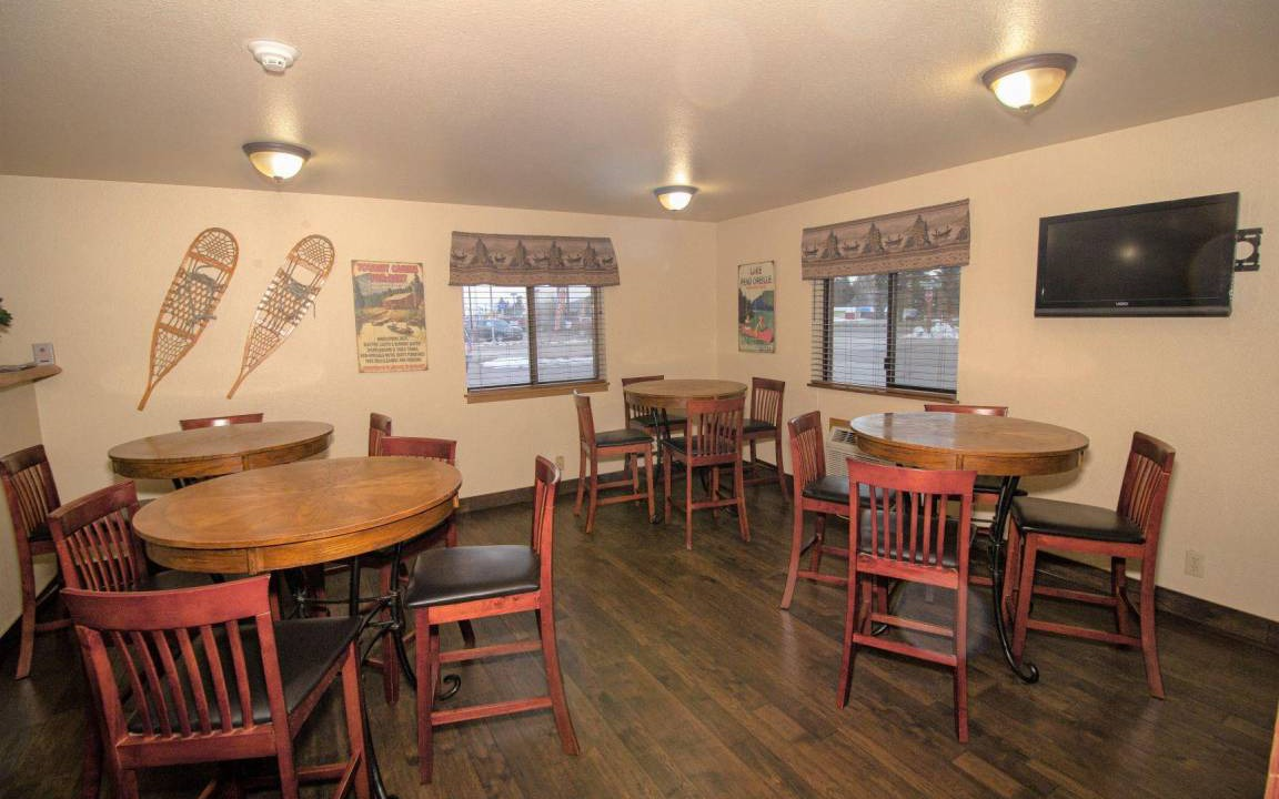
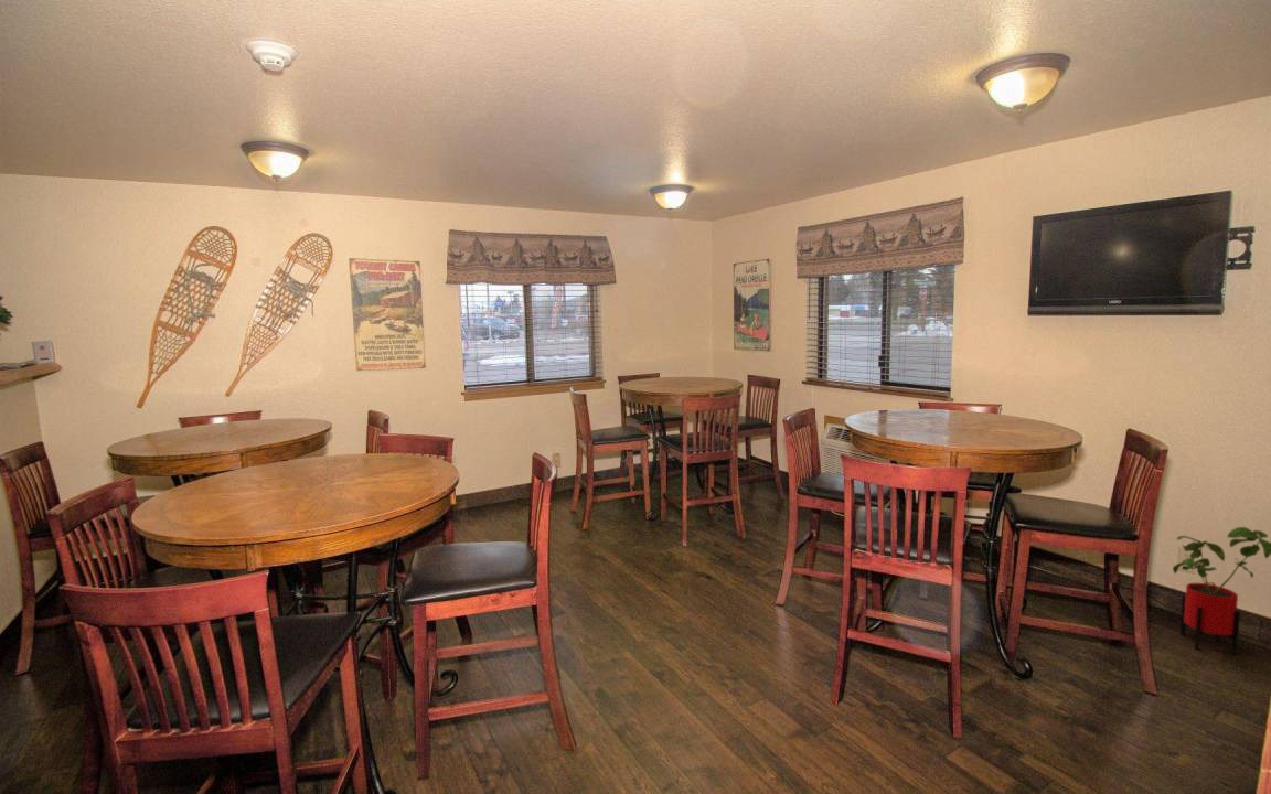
+ house plant [1172,526,1271,656]
